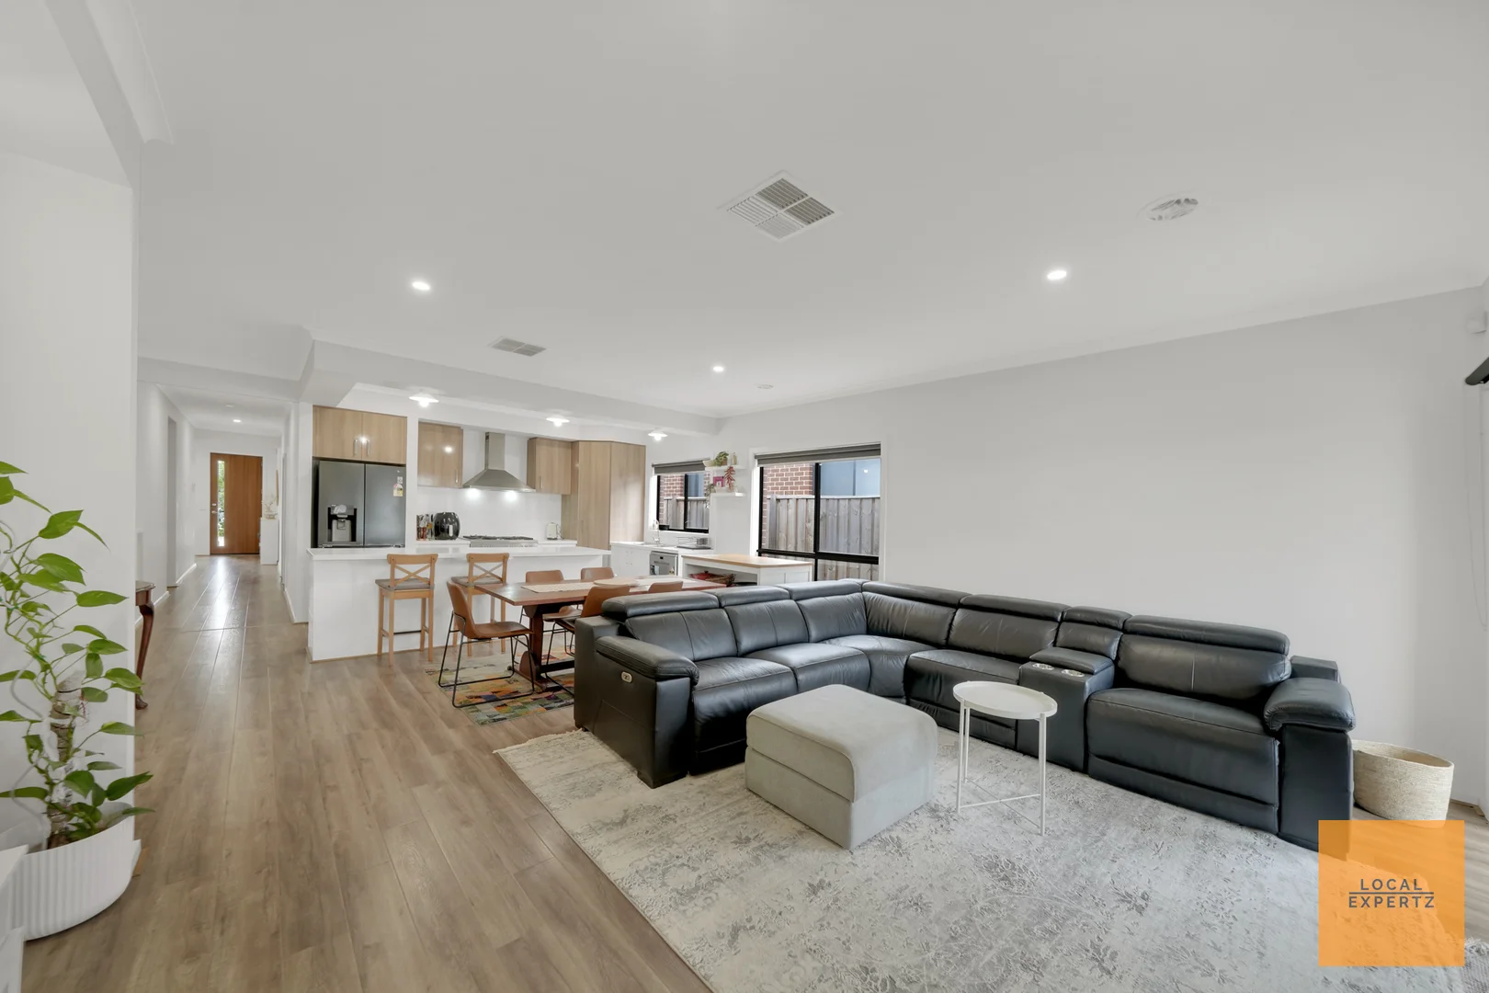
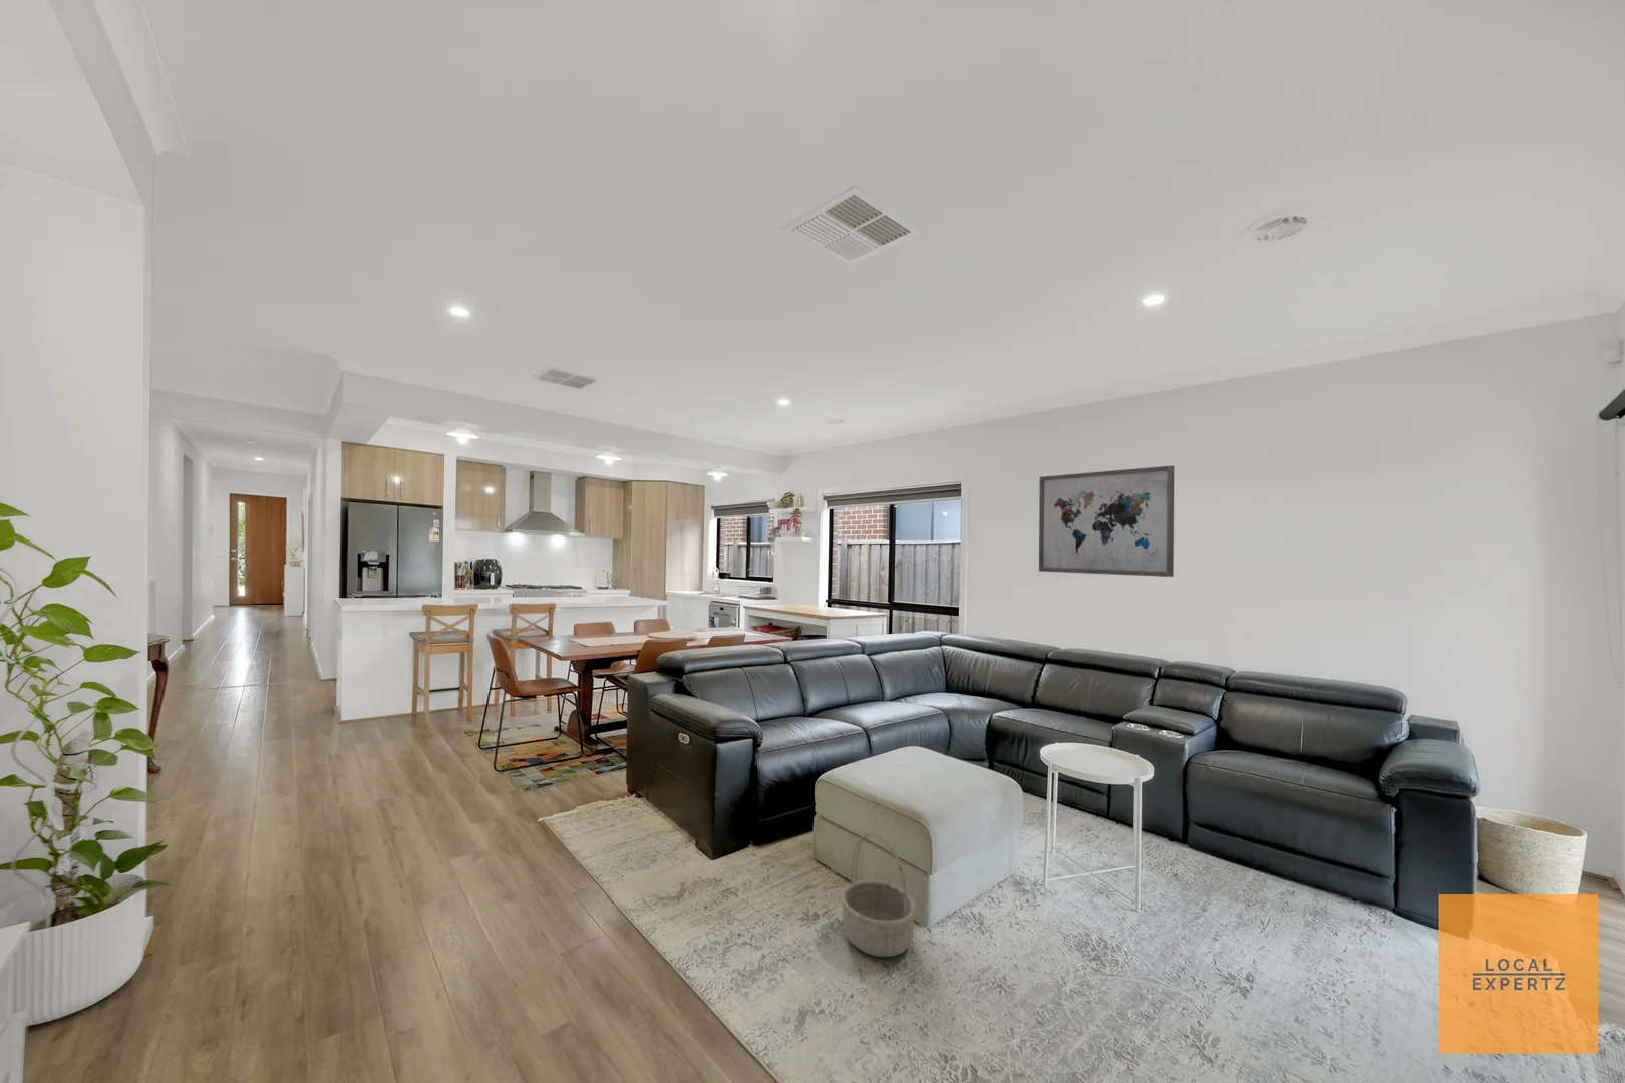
+ basket [839,833,916,959]
+ wall art [1039,464,1174,578]
